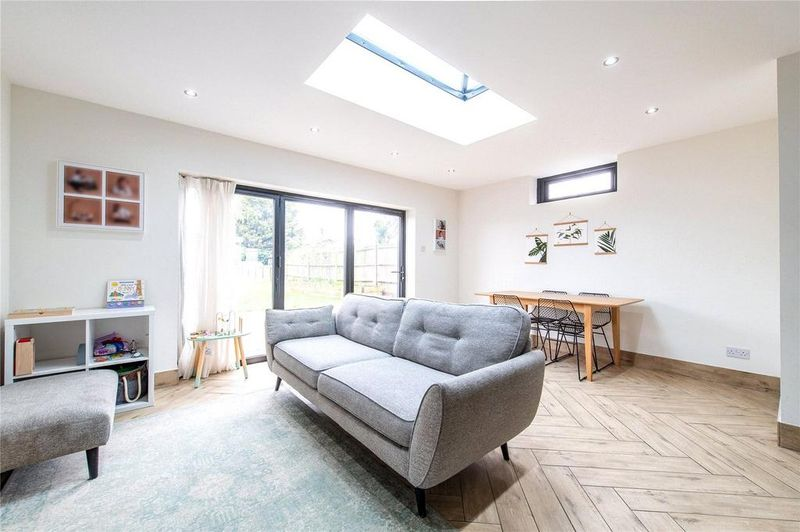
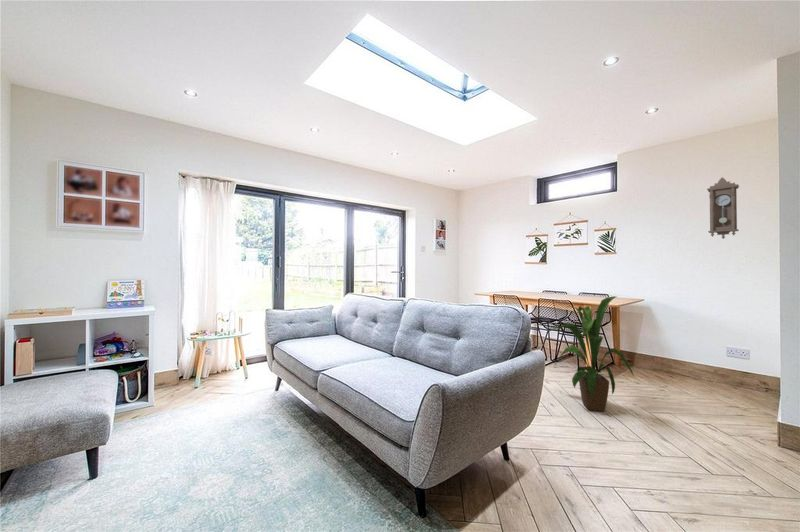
+ house plant [547,295,635,412]
+ pendulum clock [706,176,740,240]
